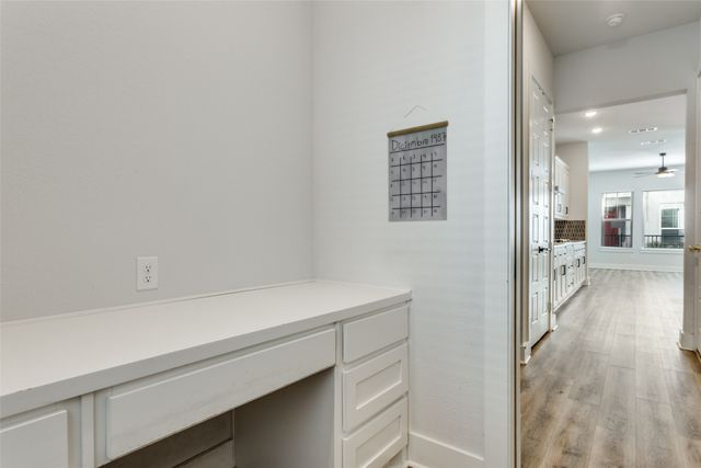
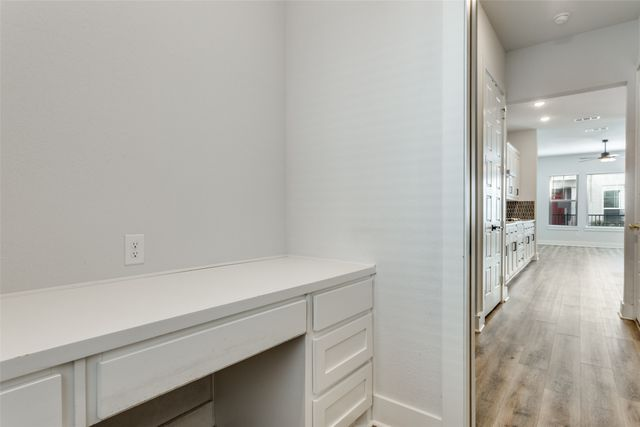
- calendar [386,104,449,222]
